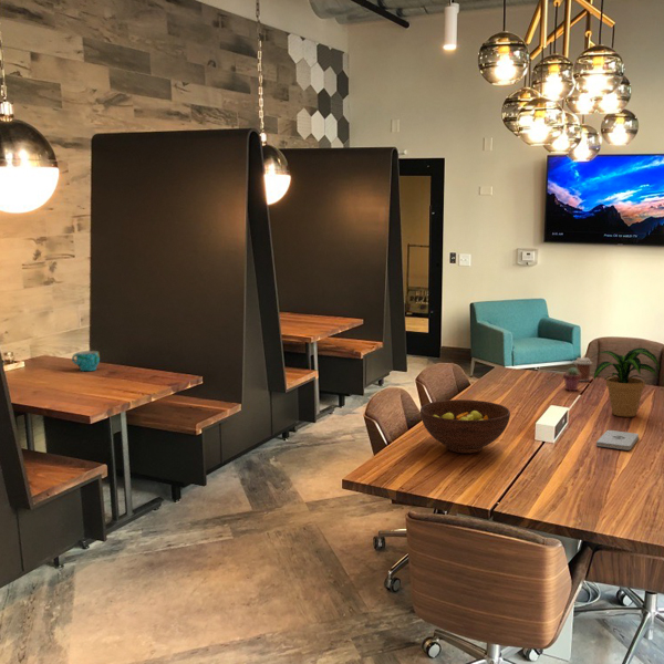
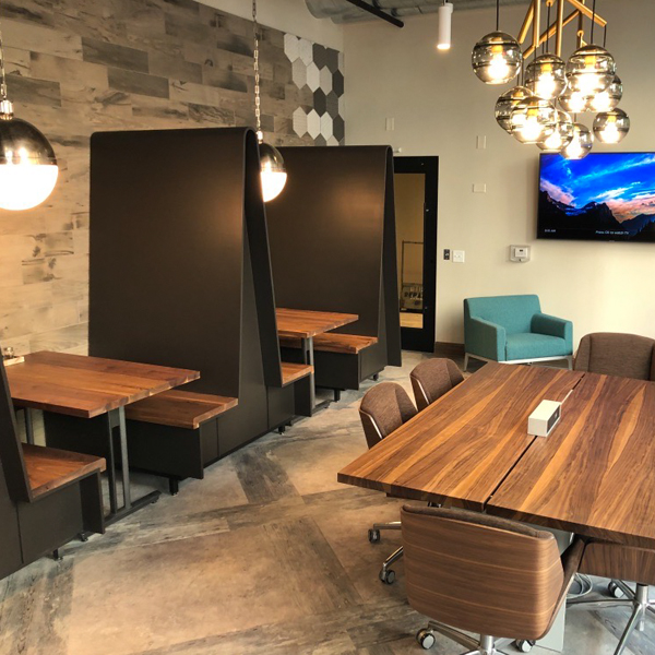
- coffee cup [573,356,593,382]
- notepad [595,429,640,452]
- potted plant [588,346,661,417]
- fruit bowl [419,398,511,454]
- potted succulent [562,366,581,392]
- cup [71,350,101,372]
